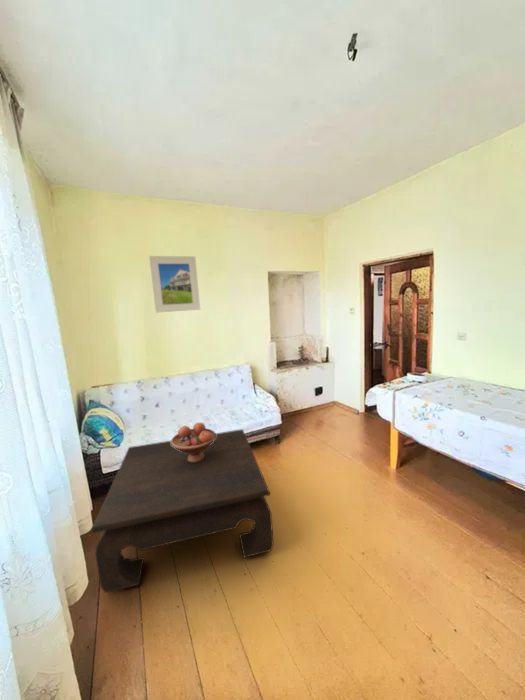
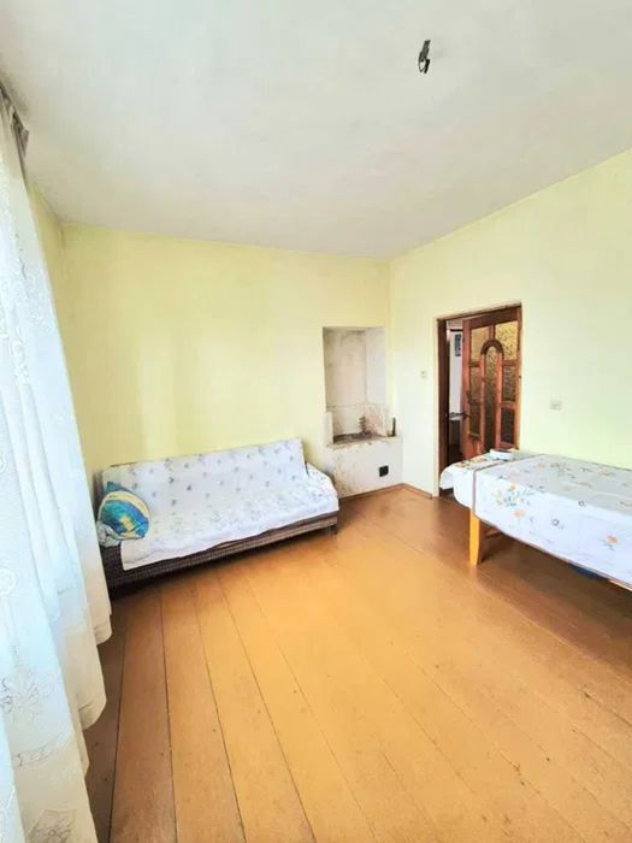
- fruit bowl [170,422,216,463]
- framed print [148,255,201,314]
- coffee table [90,428,274,594]
